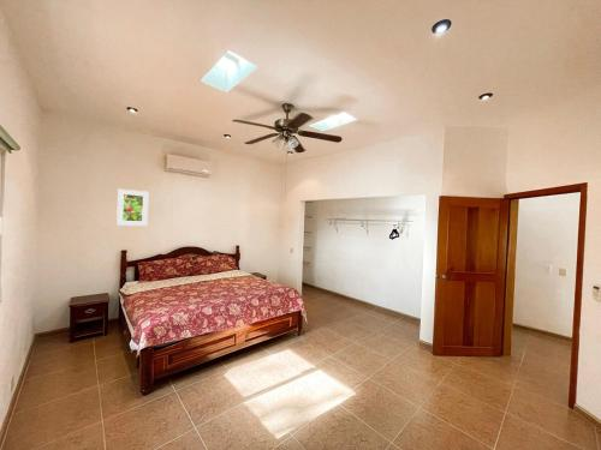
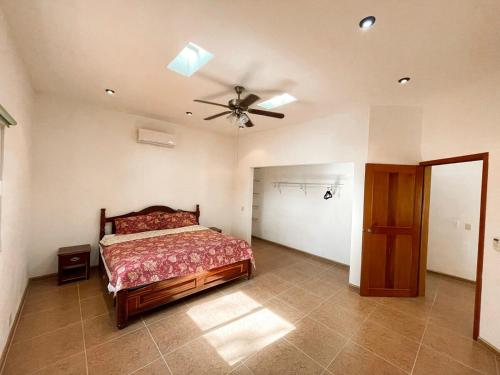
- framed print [115,188,150,227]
